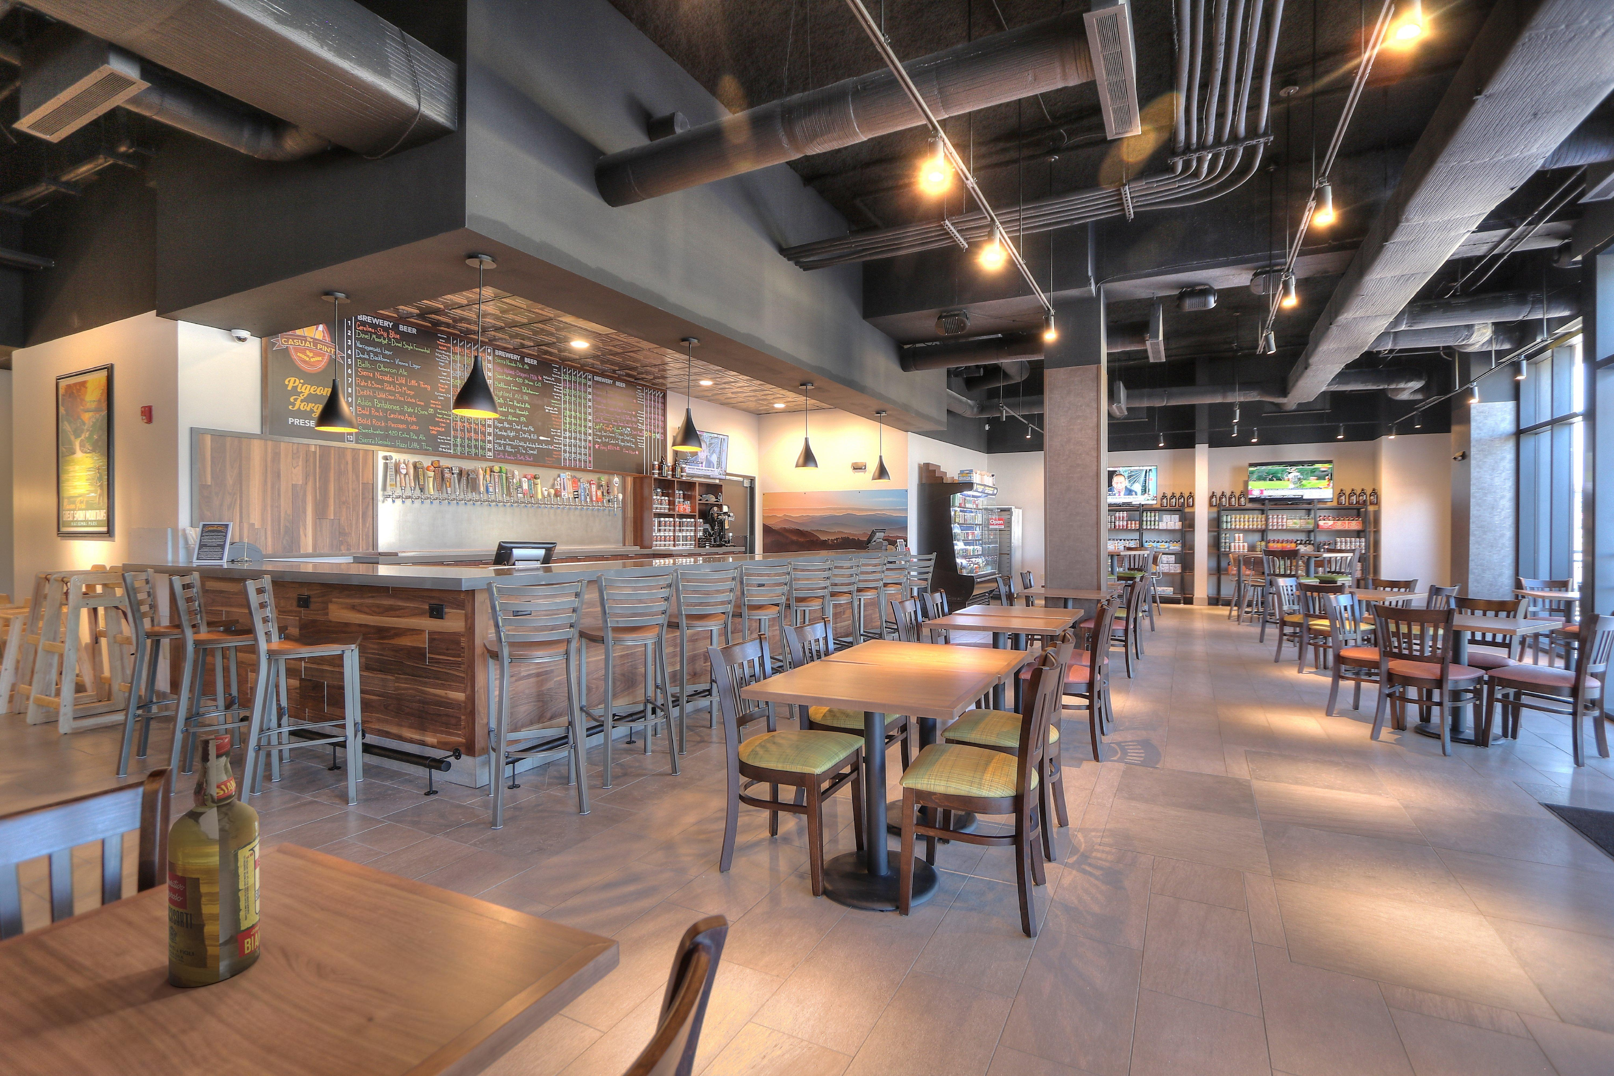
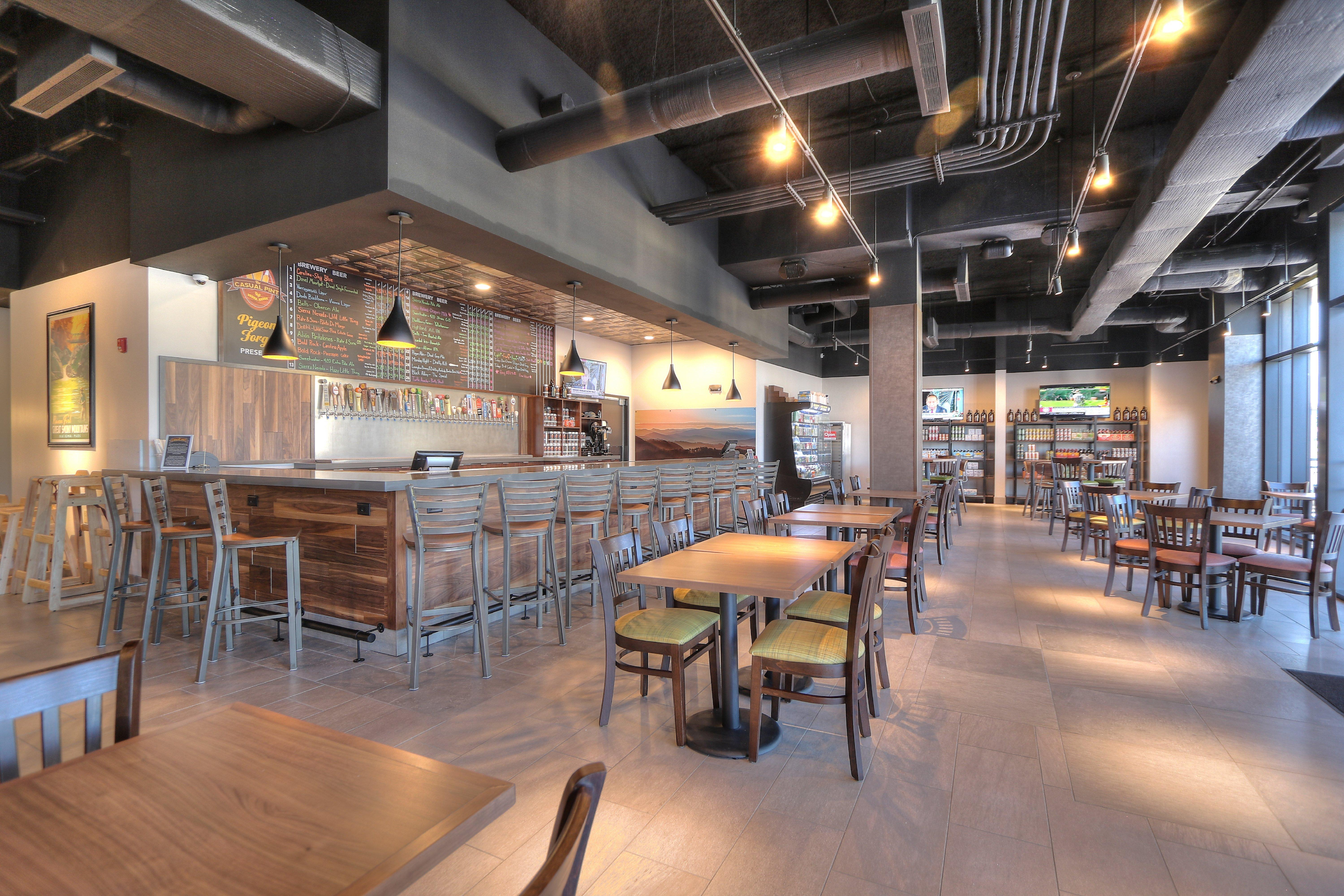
- liquor bottle [167,734,261,988]
